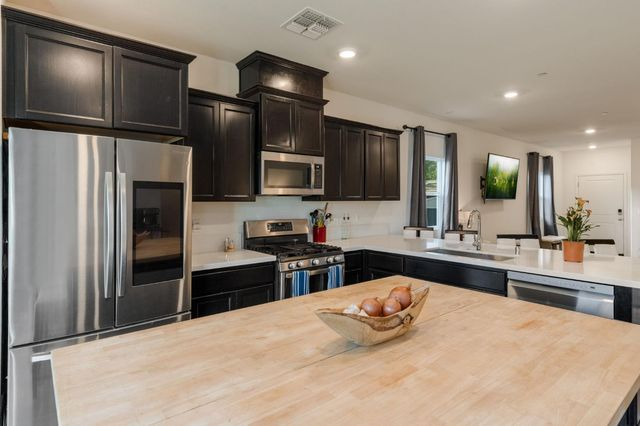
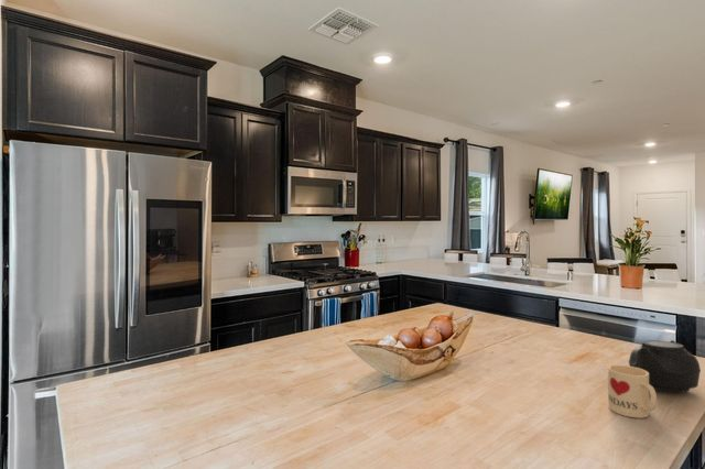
+ teapot [628,339,705,394]
+ mug [607,364,658,419]
